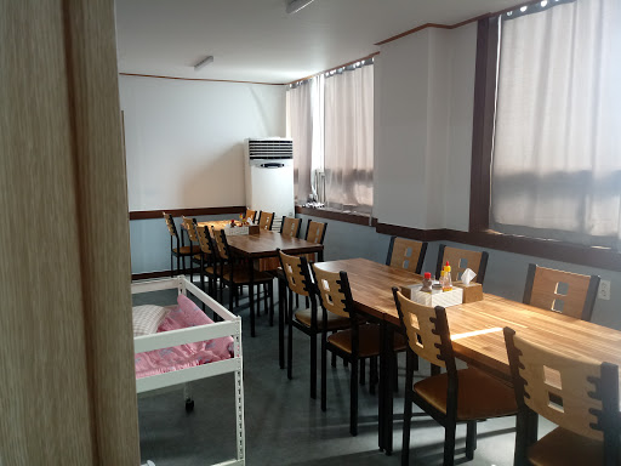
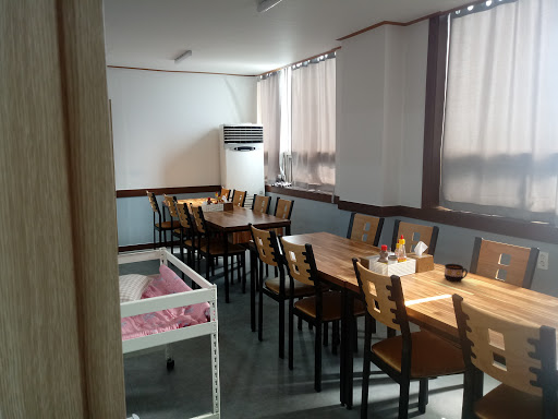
+ cup [444,263,469,283]
